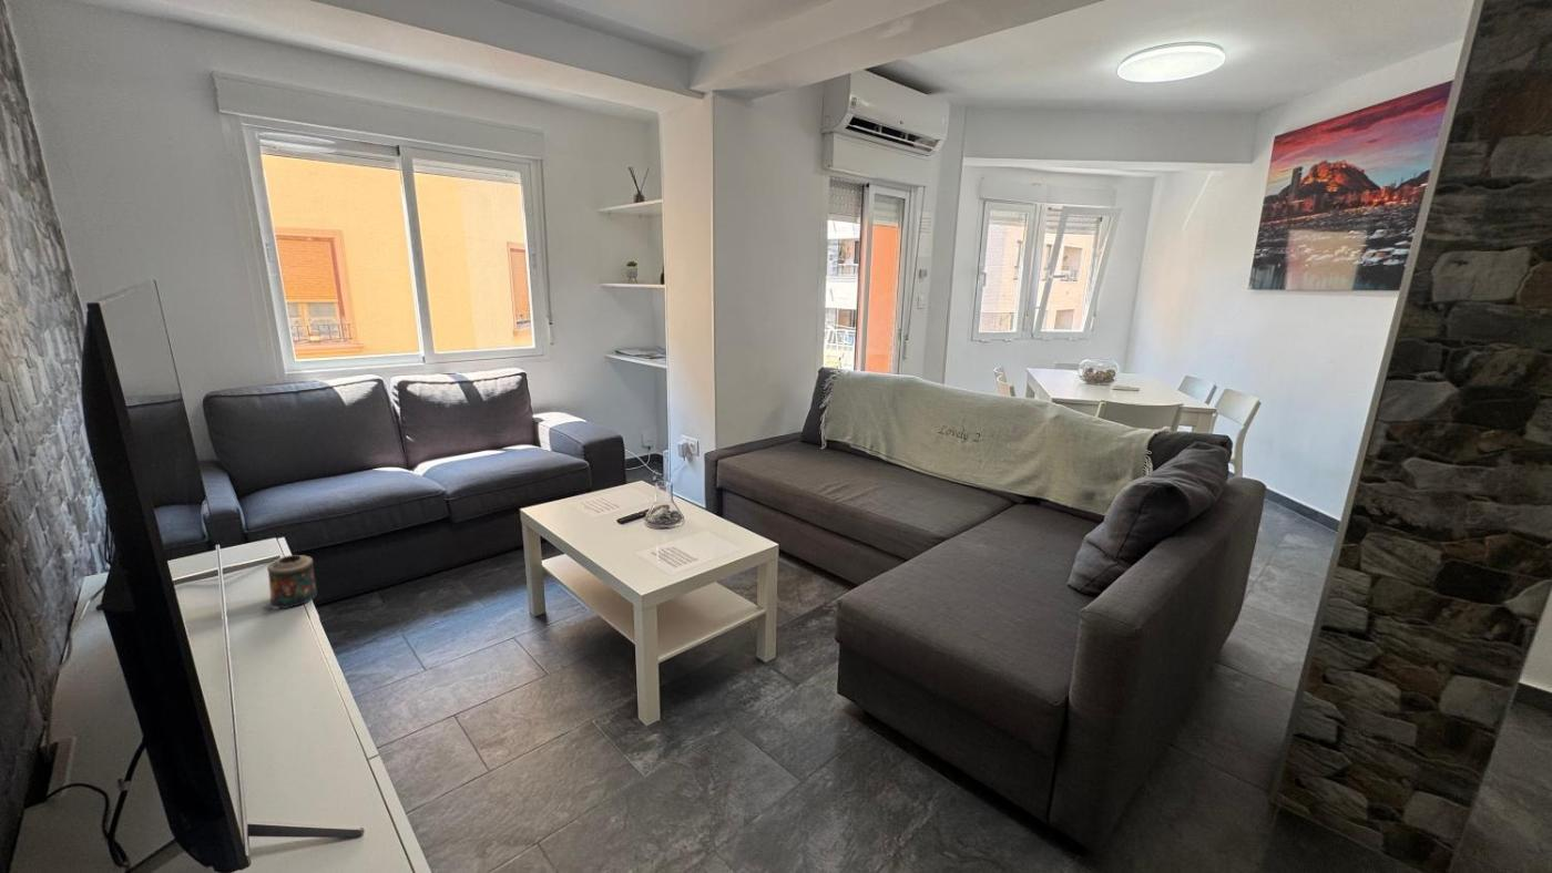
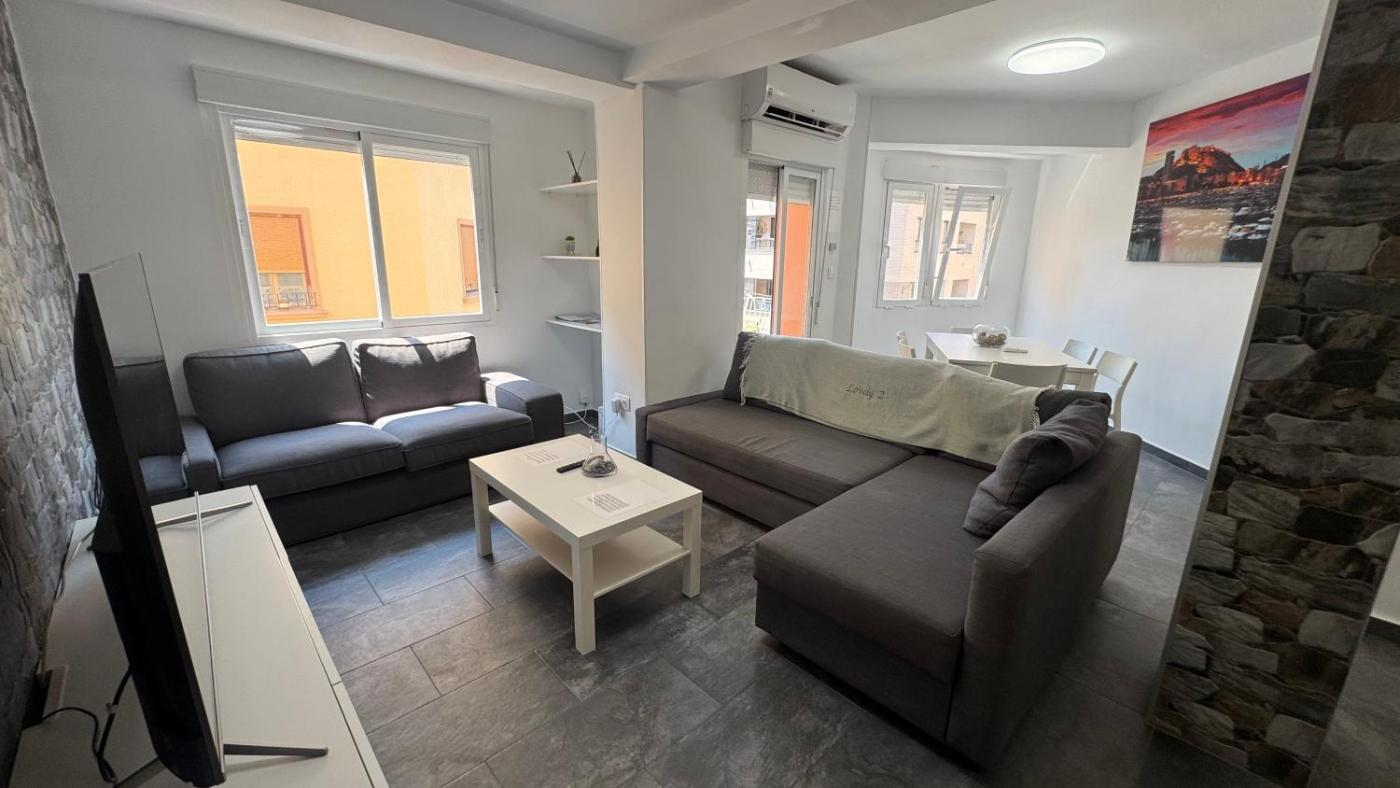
- candle [259,554,318,610]
